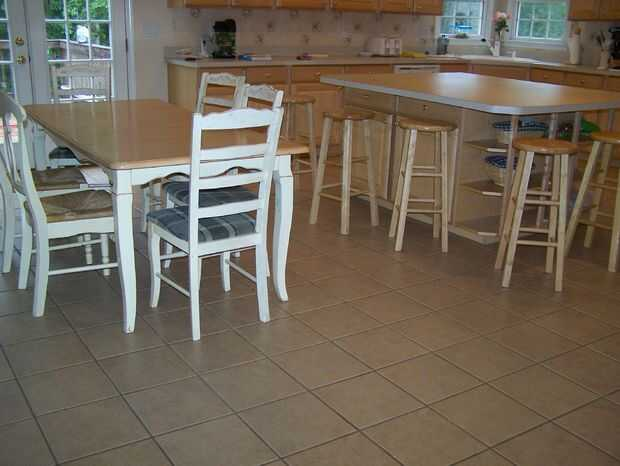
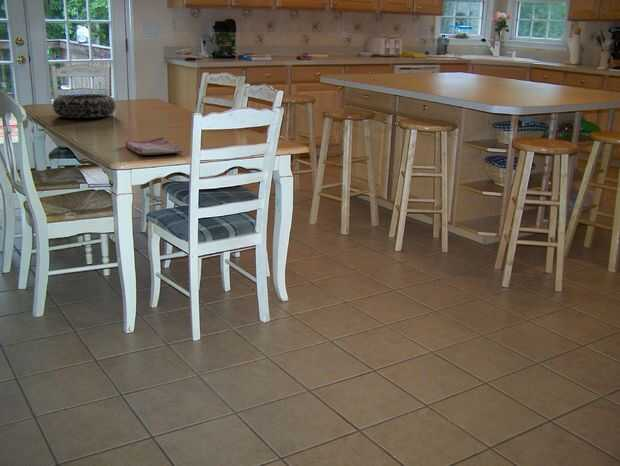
+ dish towel [124,136,184,156]
+ decorative bowl [52,93,117,119]
